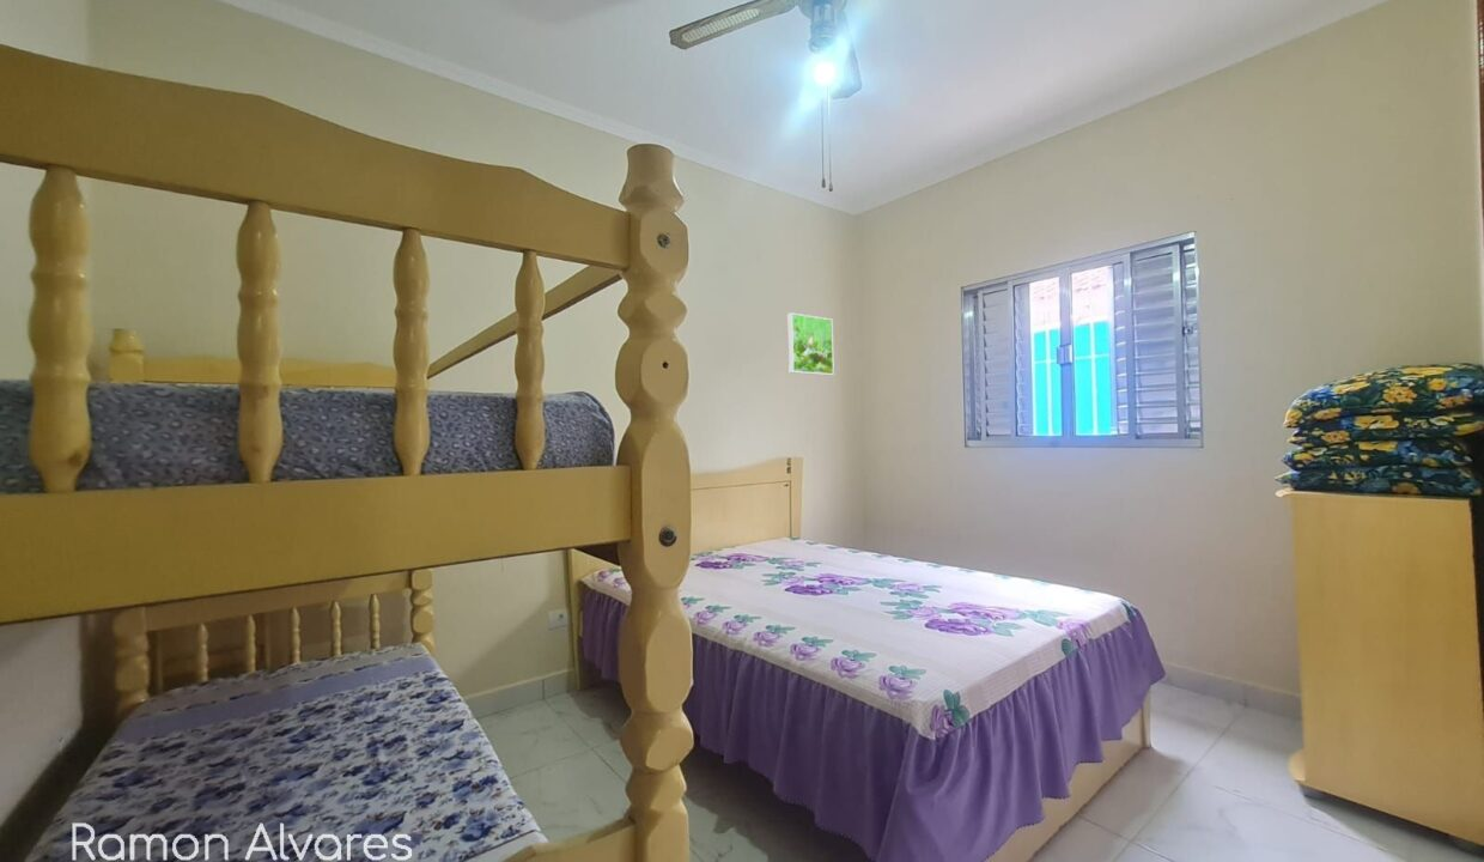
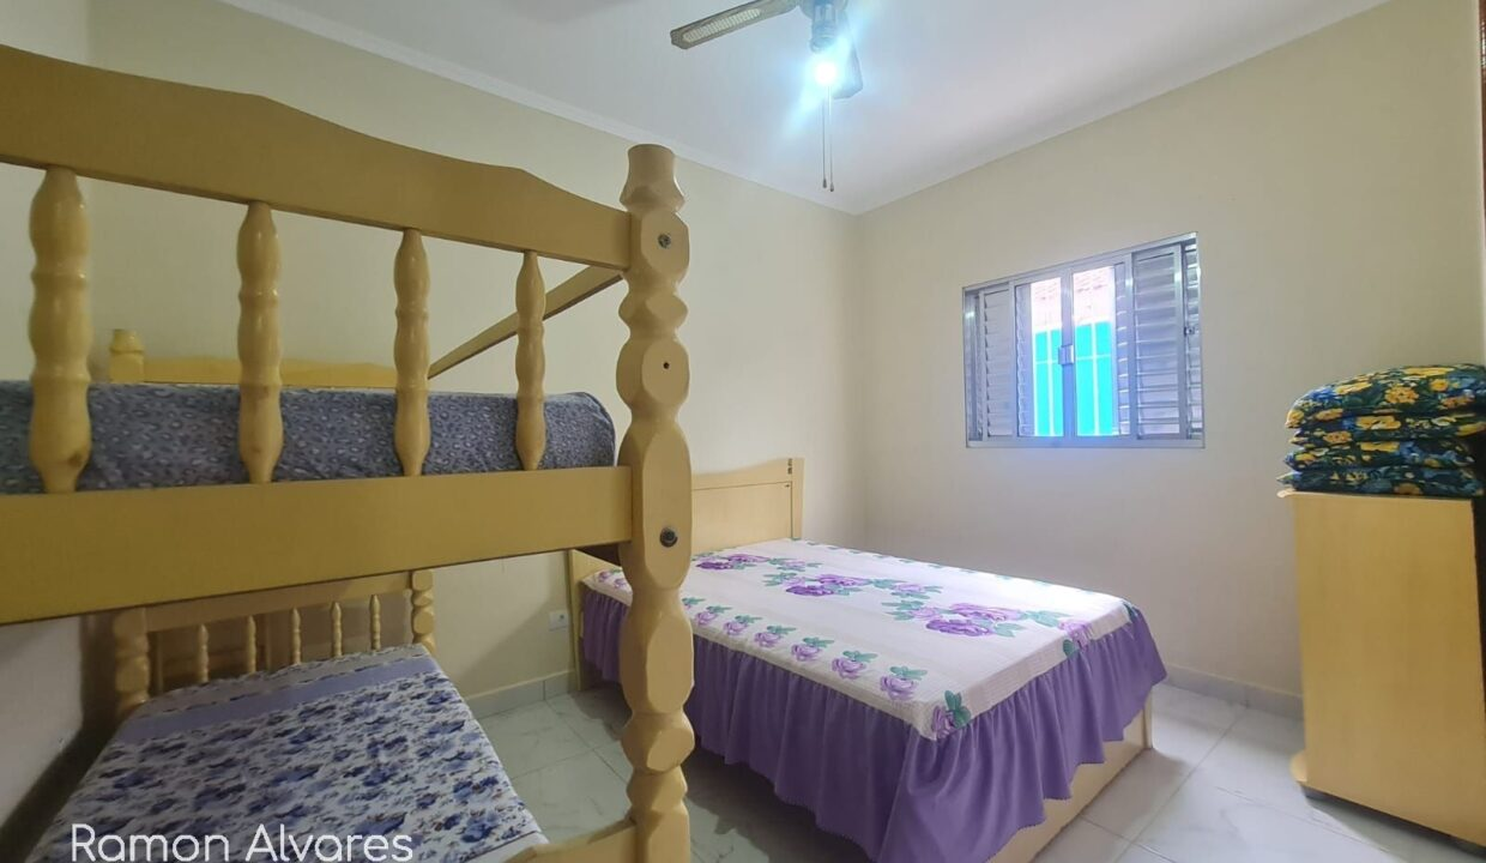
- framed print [787,311,835,376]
